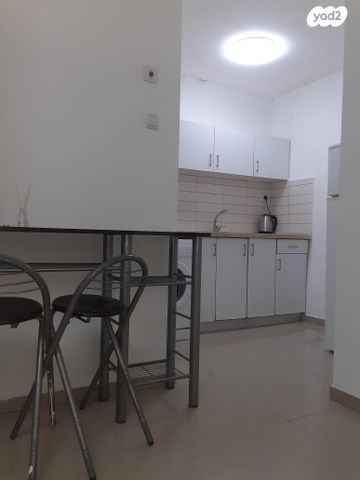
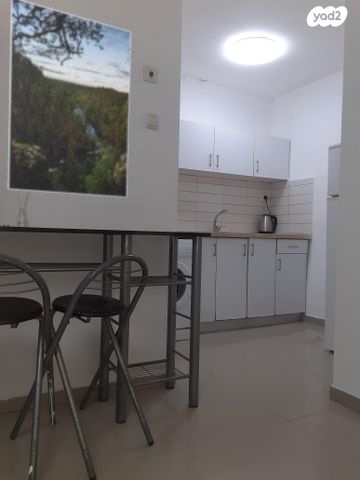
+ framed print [6,0,132,199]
